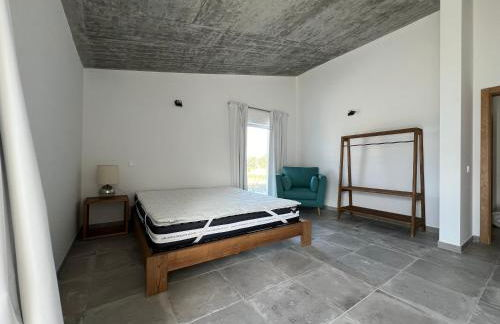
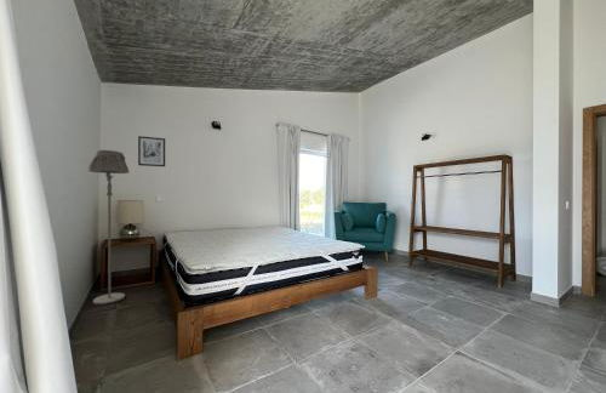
+ wall art [137,135,166,167]
+ floor lamp [87,149,130,306]
